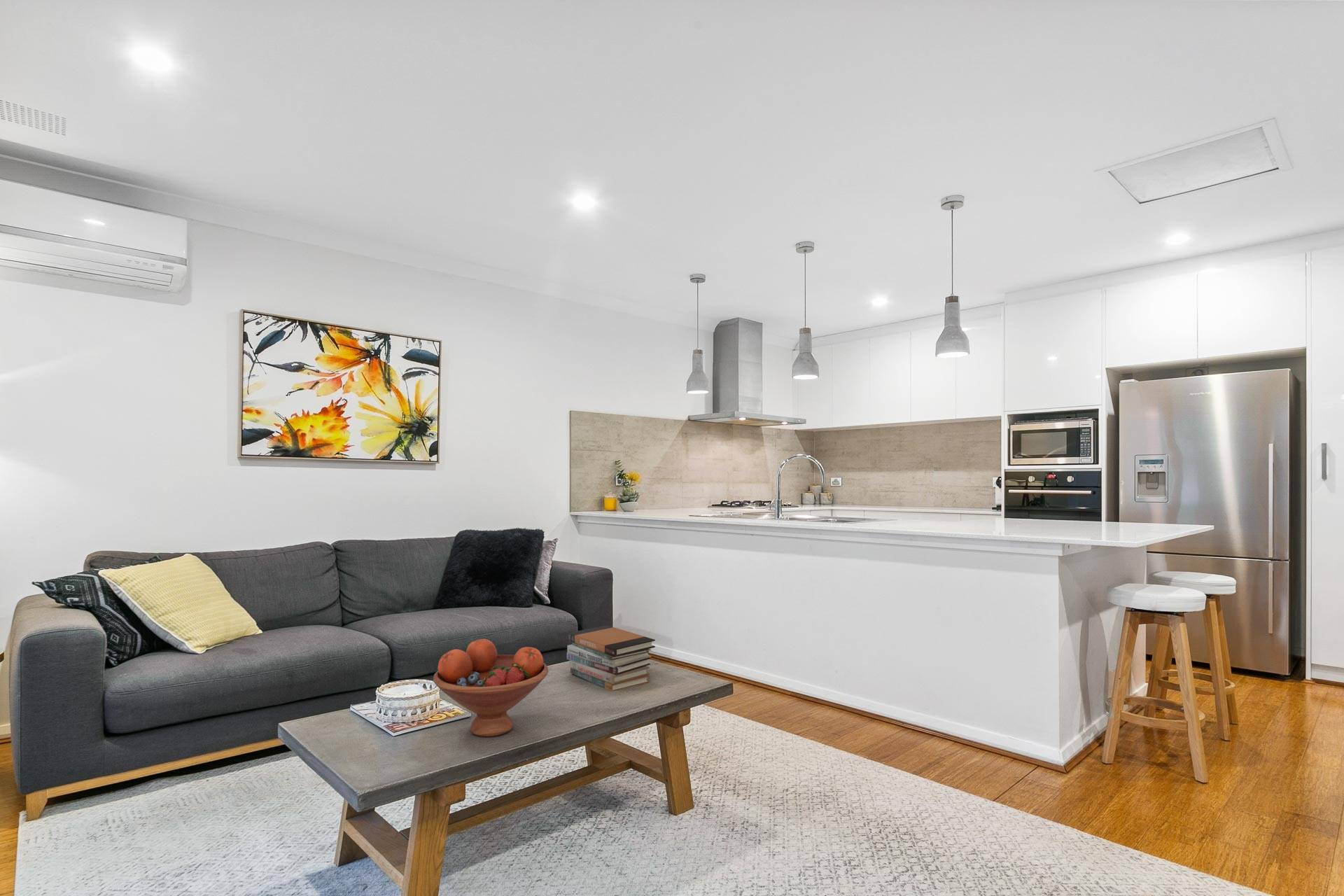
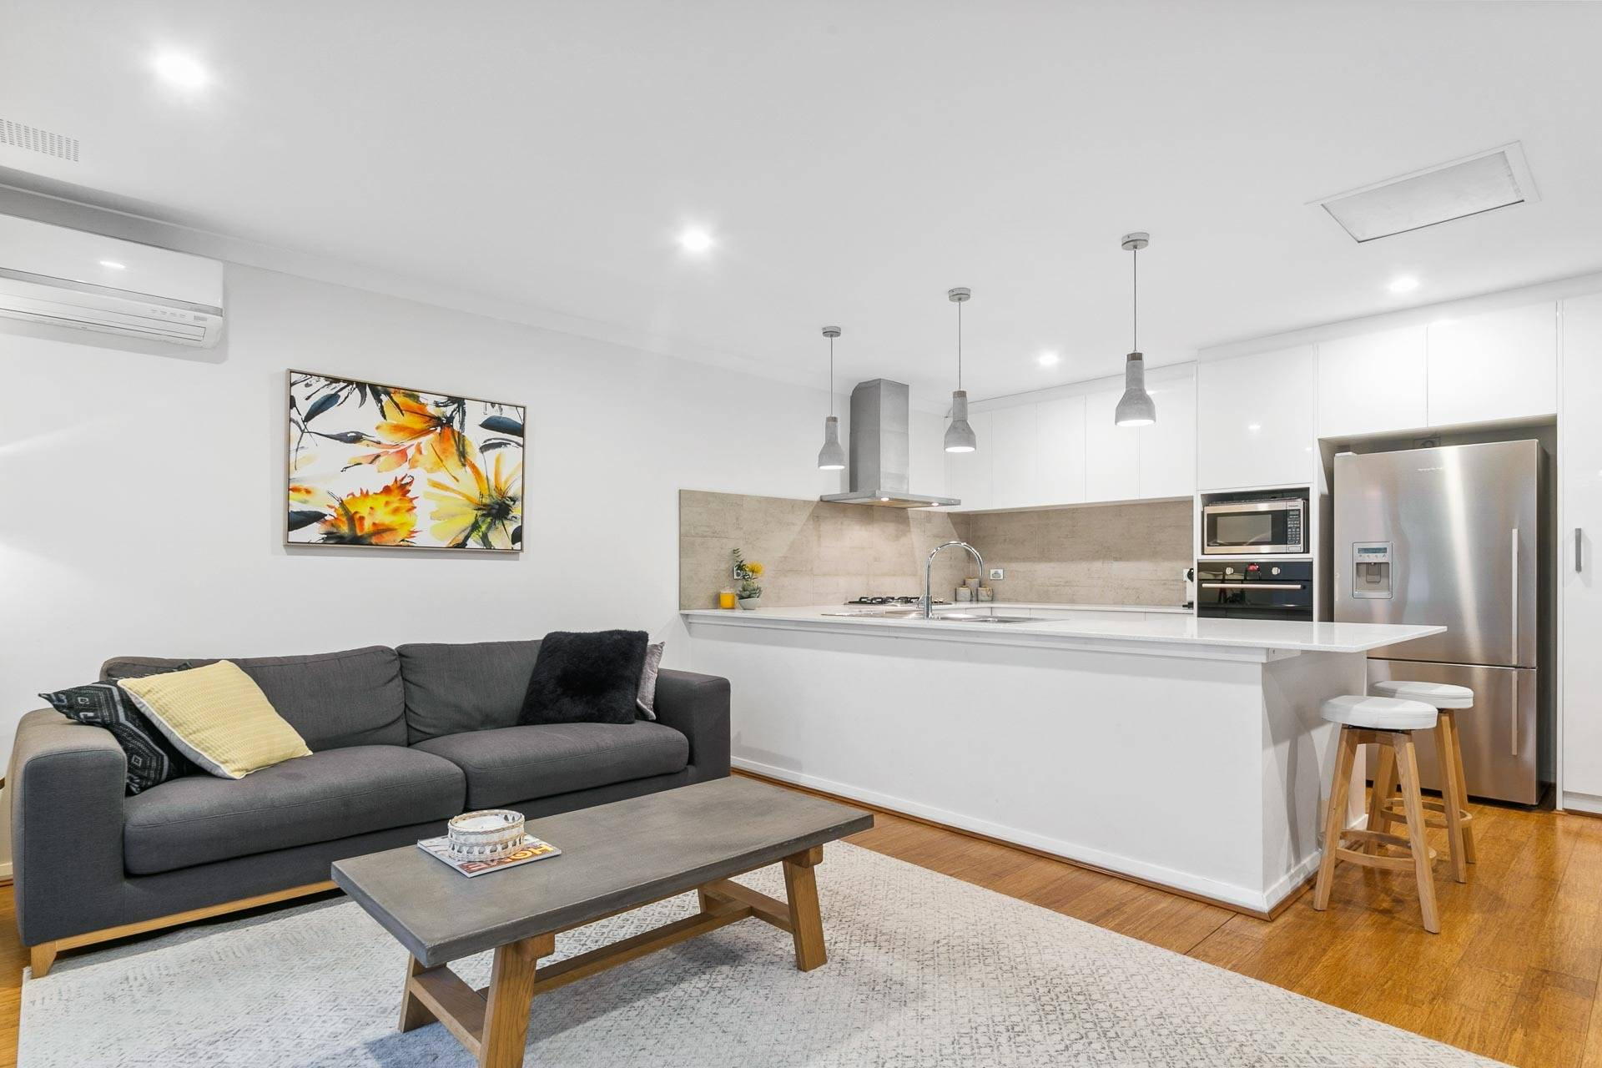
- fruit bowl [433,638,549,738]
- book stack [566,624,656,692]
